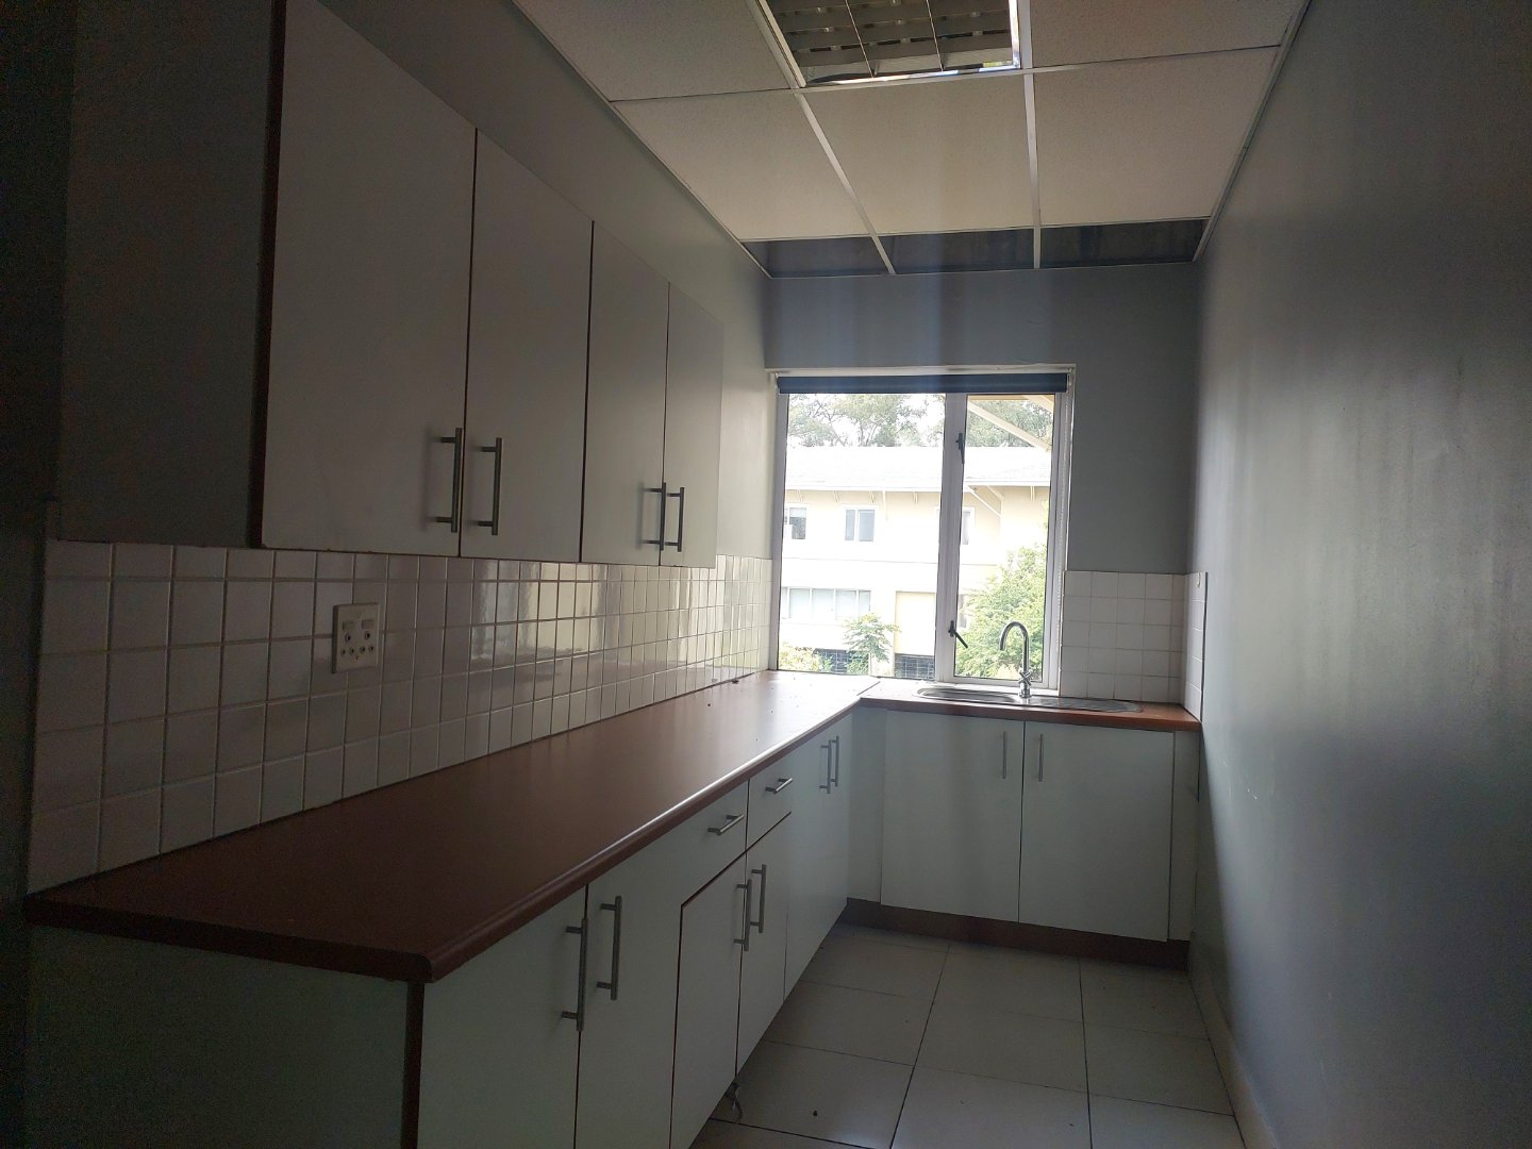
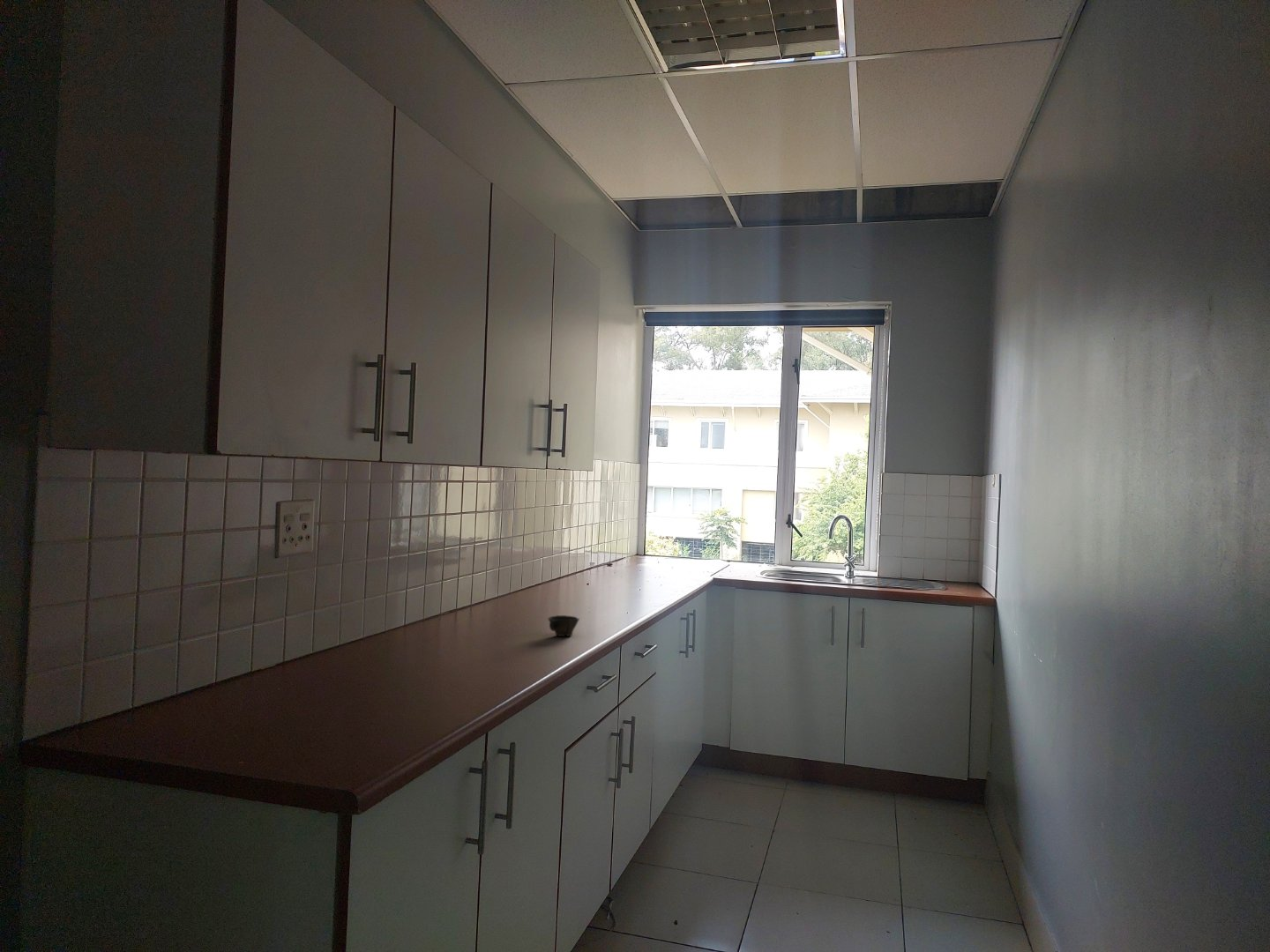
+ cup [547,614,580,637]
